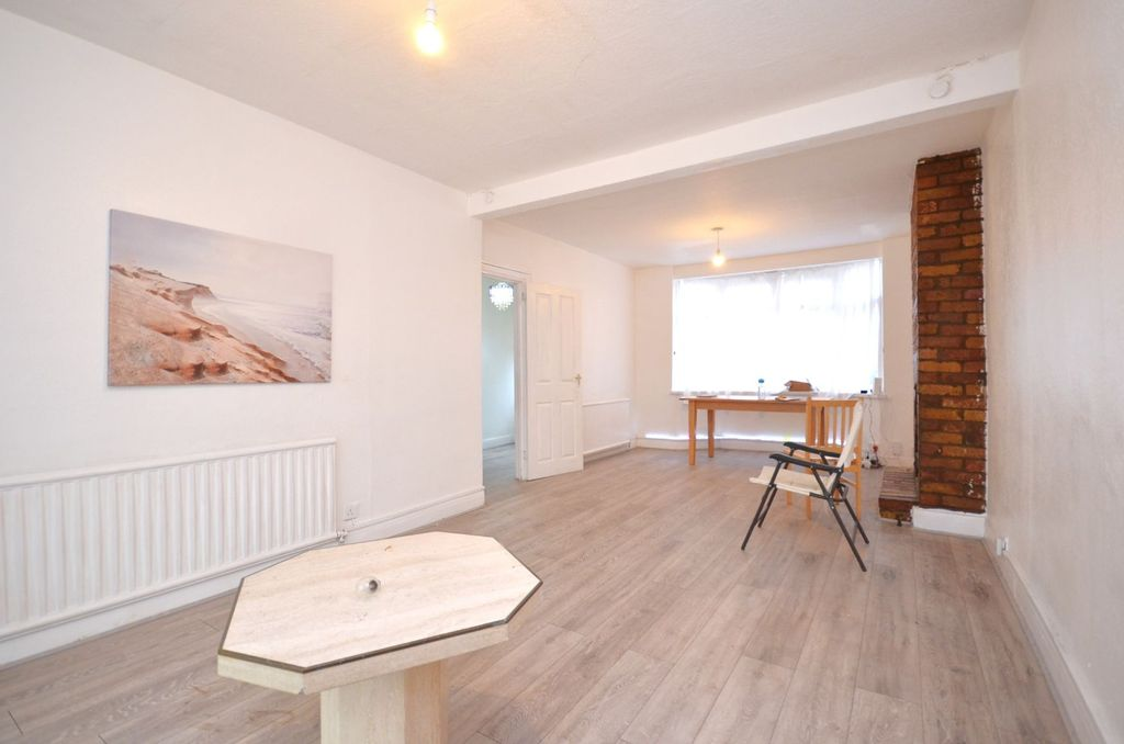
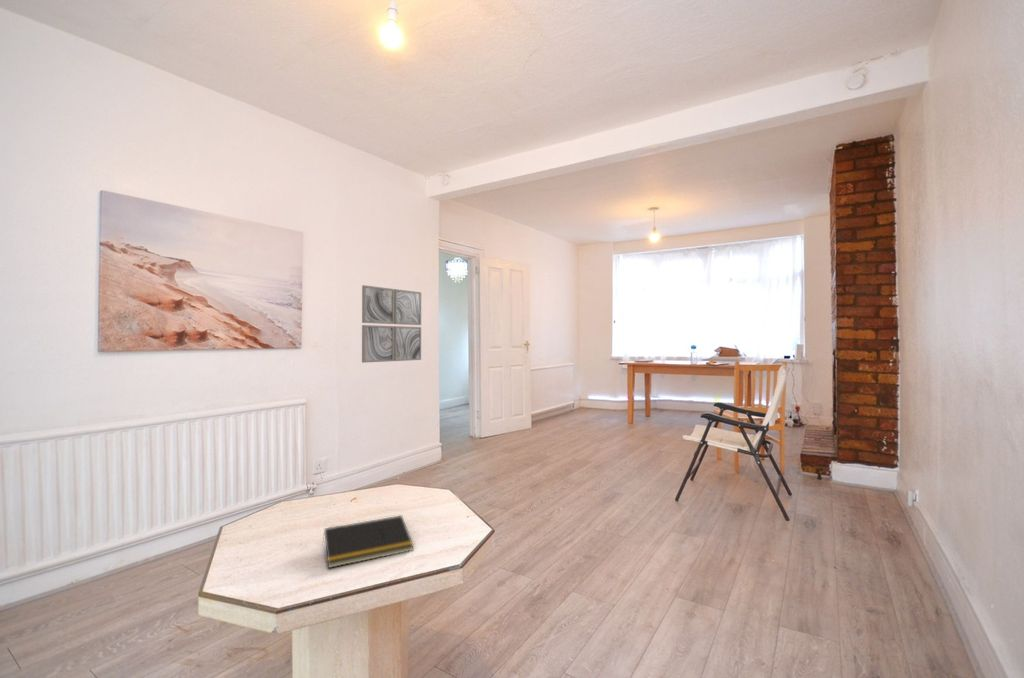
+ wall art [361,284,422,364]
+ notepad [321,514,415,569]
